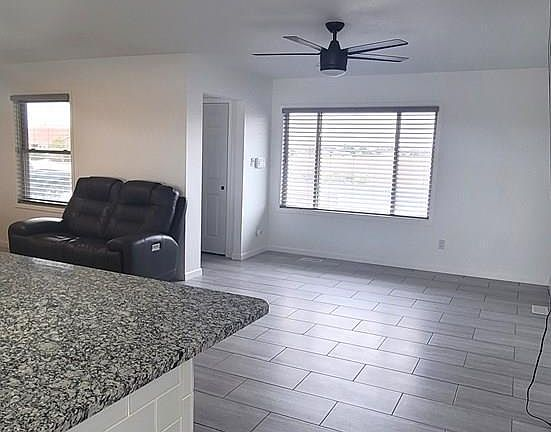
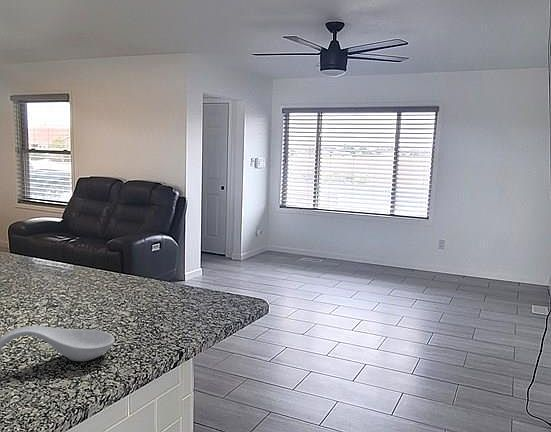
+ spoon rest [0,325,116,362]
